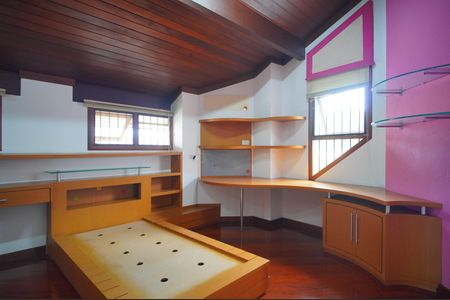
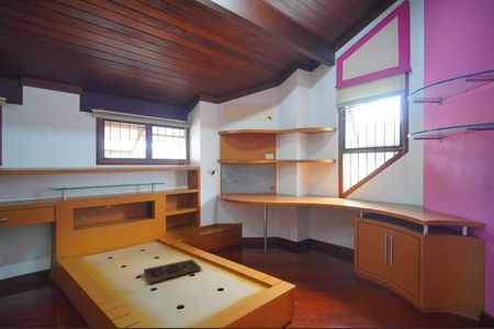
+ decorative tray [143,258,202,285]
